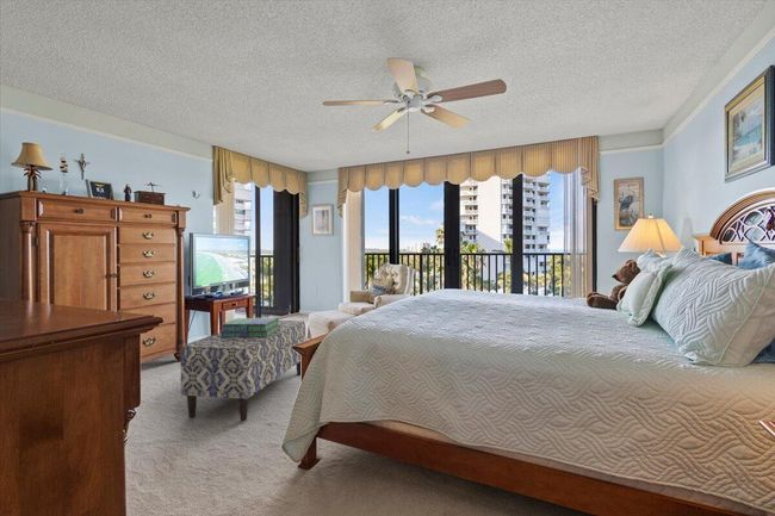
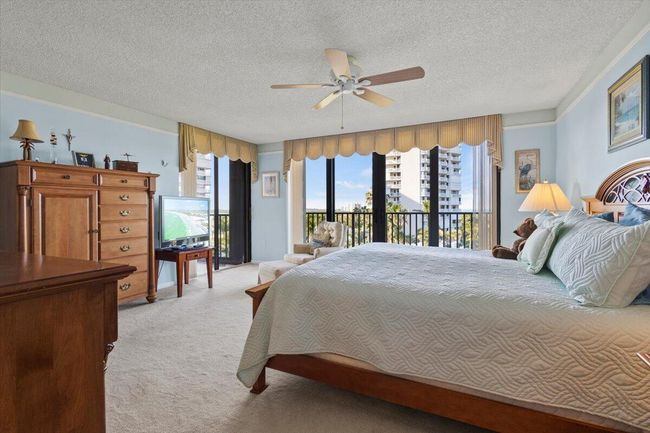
- stack of books [219,317,280,337]
- bench [179,319,308,422]
